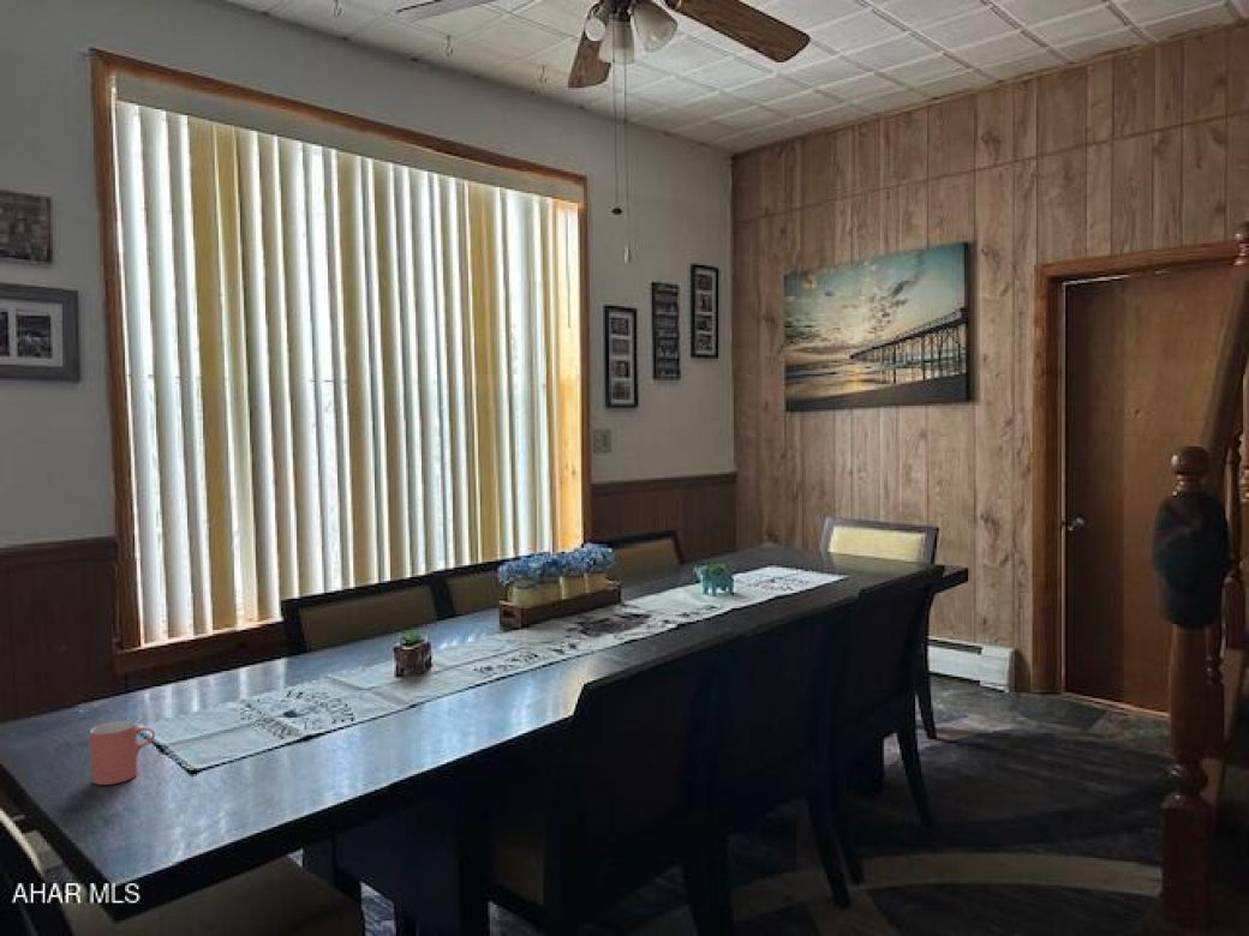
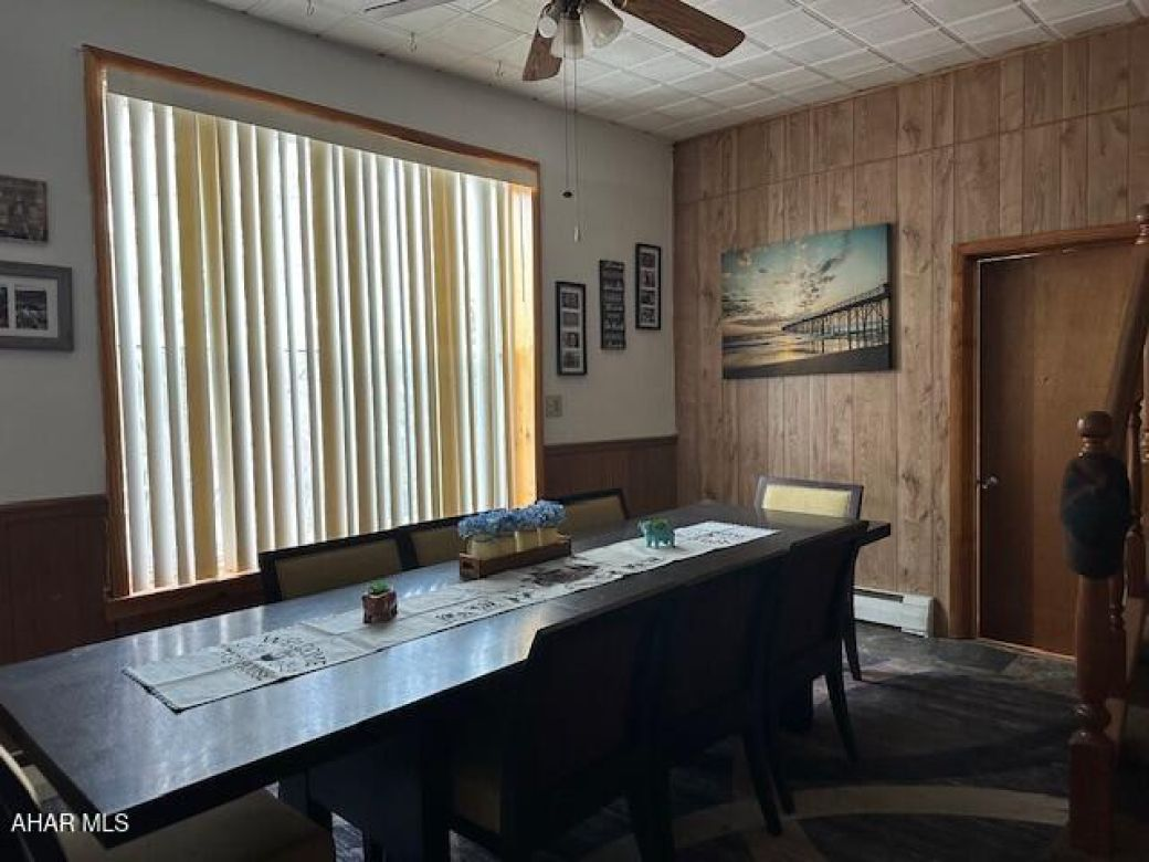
- cup [89,720,156,786]
